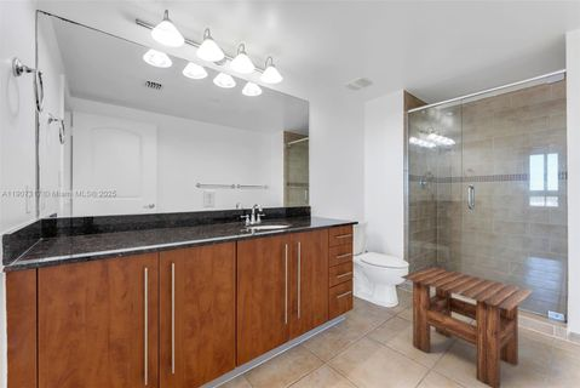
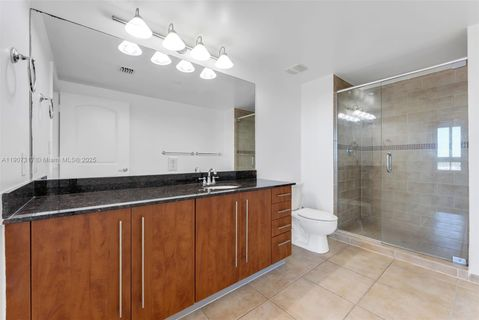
- side table [400,266,534,388]
